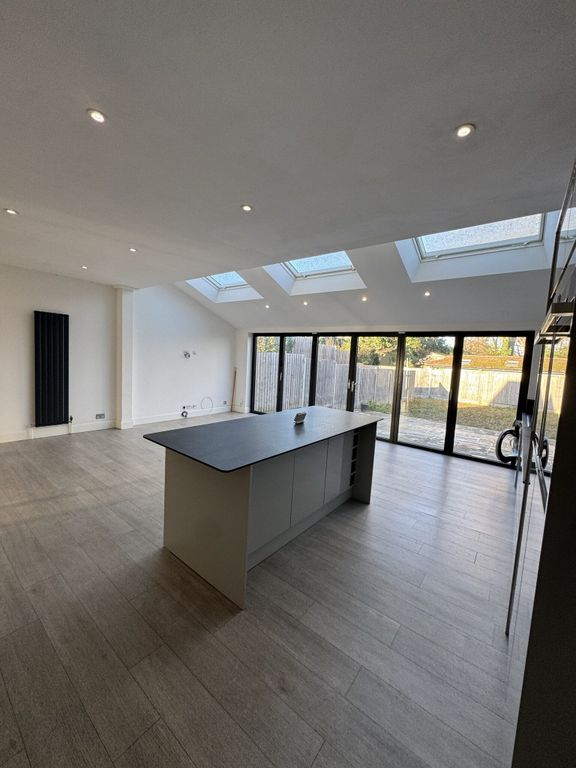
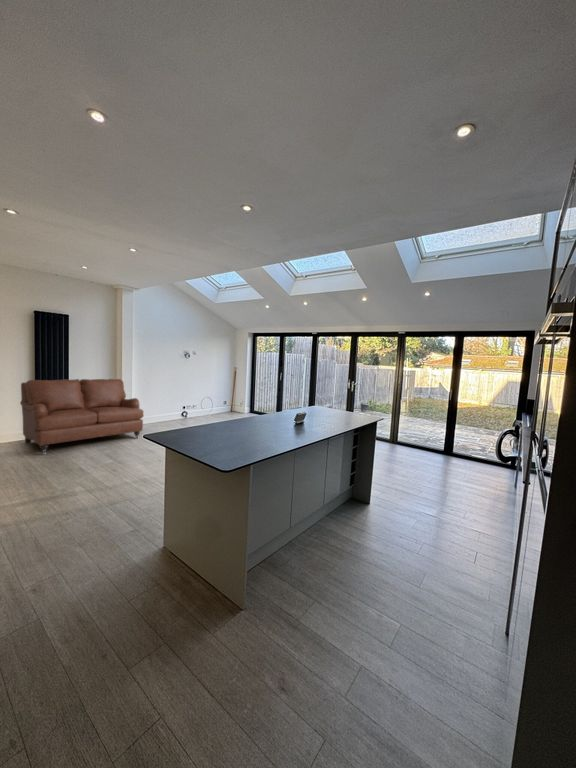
+ sofa [19,378,145,455]
